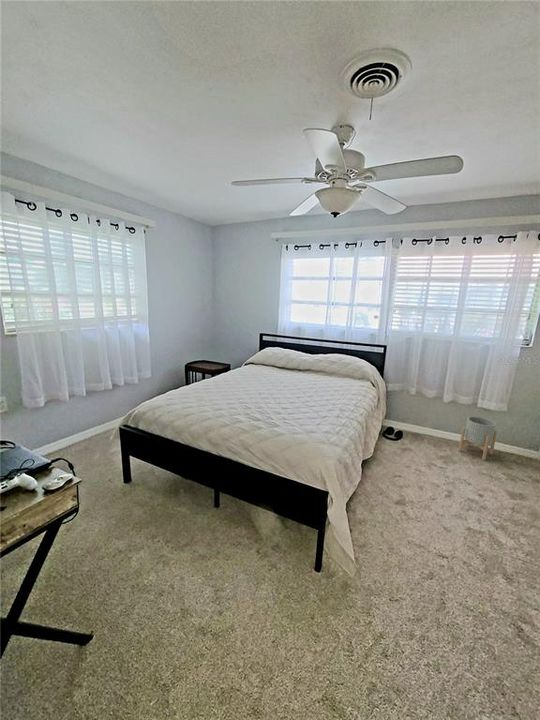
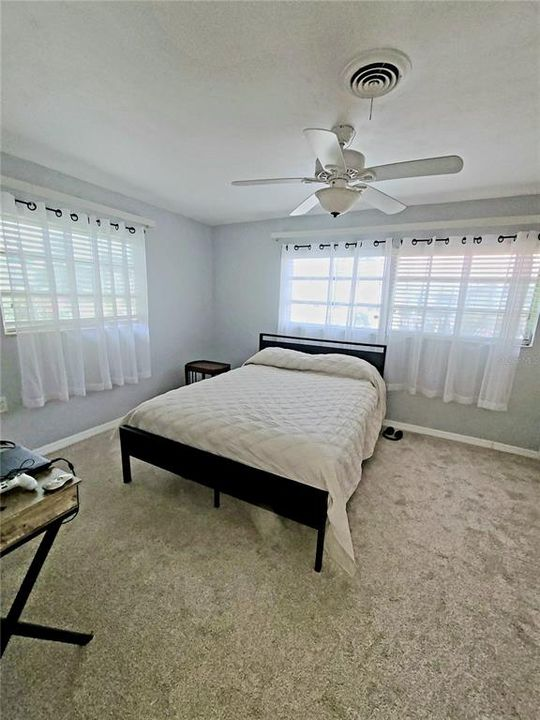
- planter [458,416,498,461]
